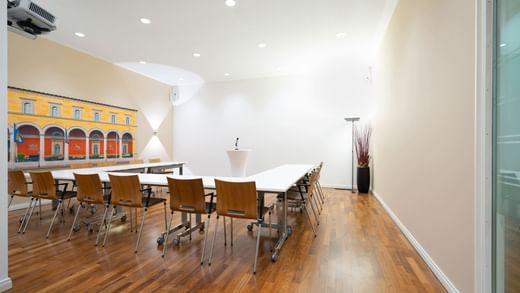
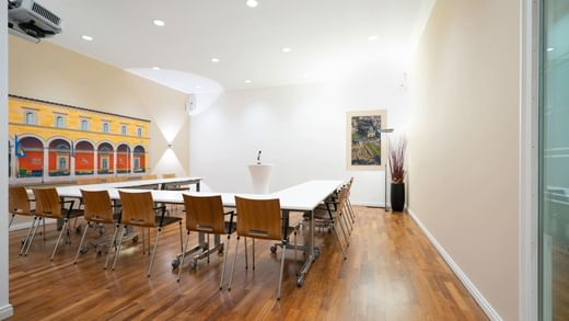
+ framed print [345,108,388,172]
